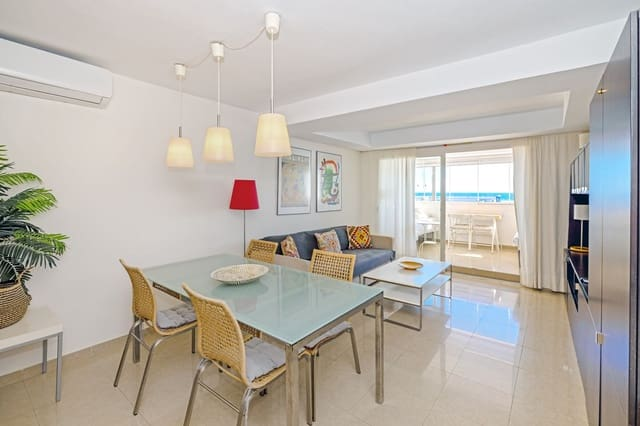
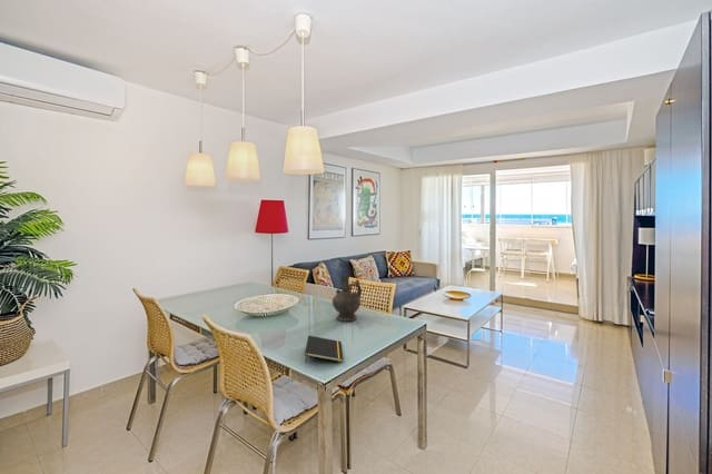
+ ceremonial vessel [332,273,363,323]
+ notepad [304,335,344,365]
